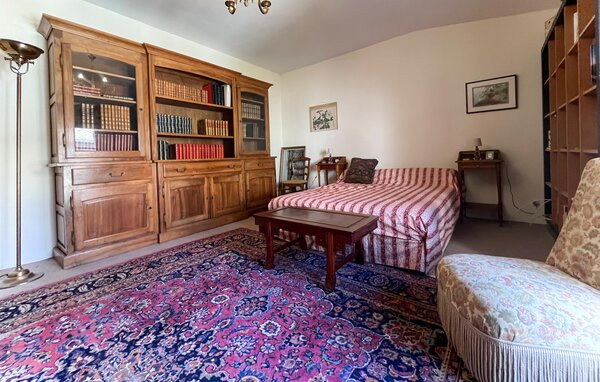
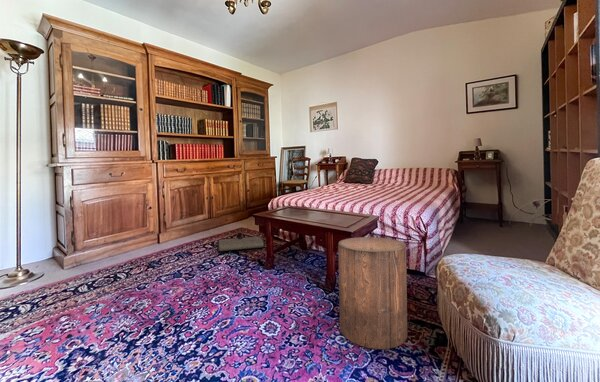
+ tool roll [217,232,266,252]
+ stool [337,236,408,350]
